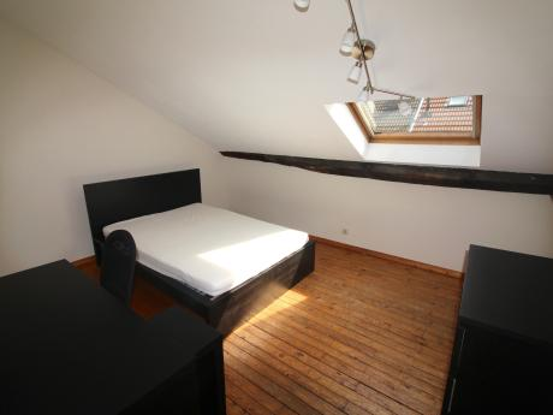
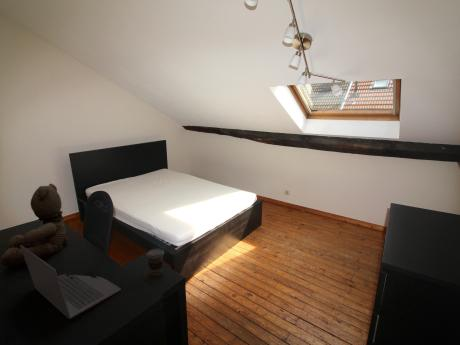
+ laptop [20,245,122,320]
+ teddy bear [0,183,69,268]
+ coffee cup [146,248,165,277]
